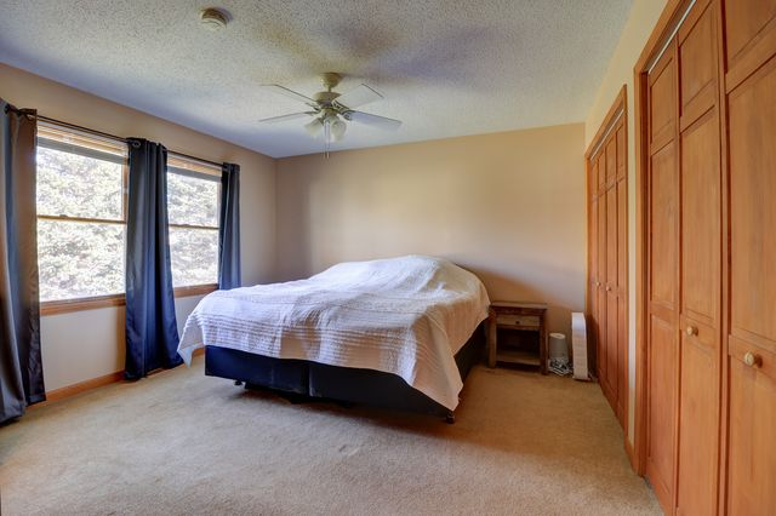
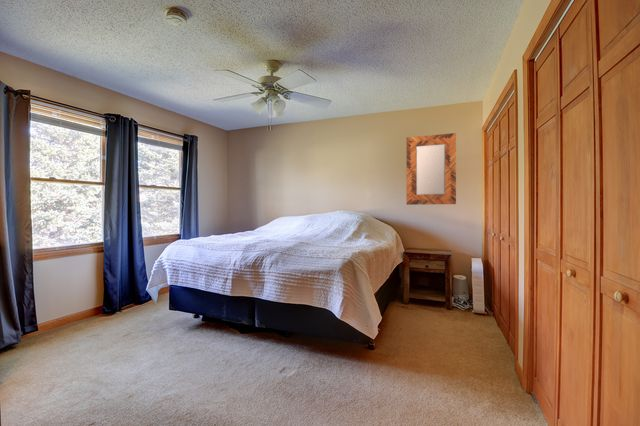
+ home mirror [406,132,457,206]
